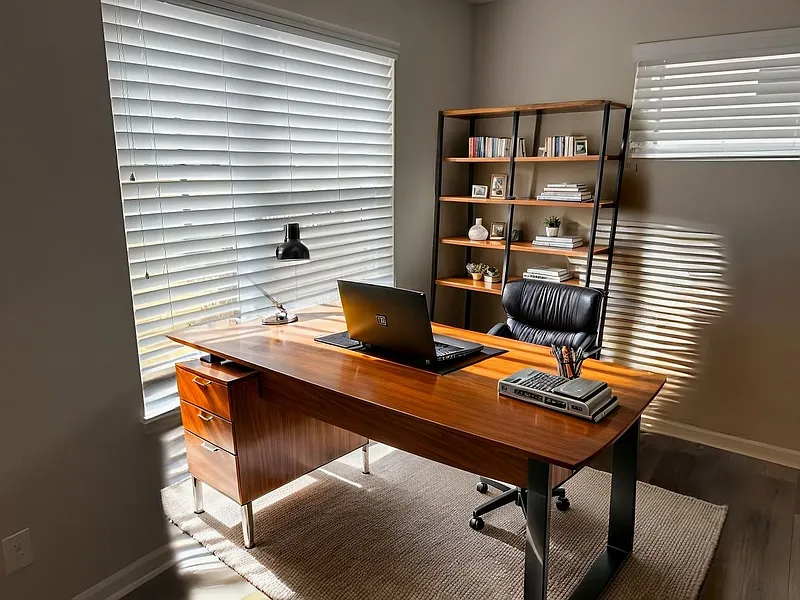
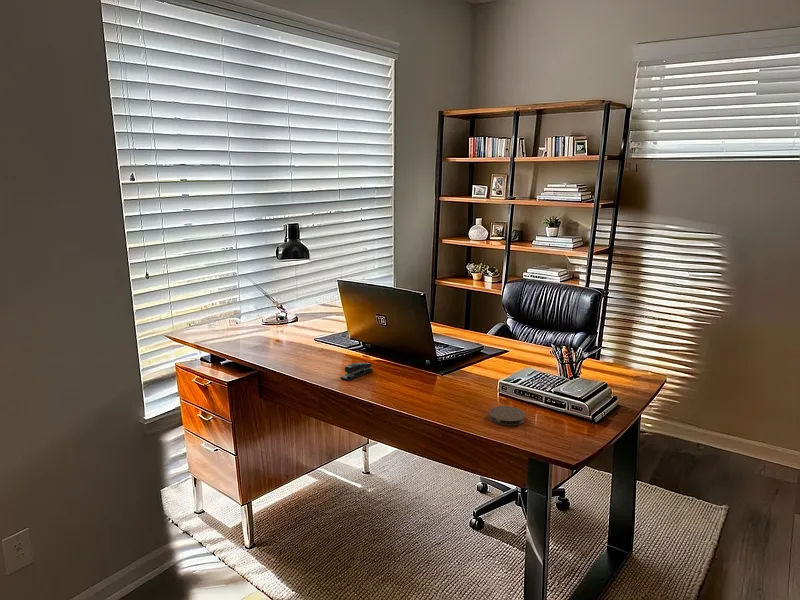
+ stapler [340,362,374,382]
+ coaster [487,405,526,427]
